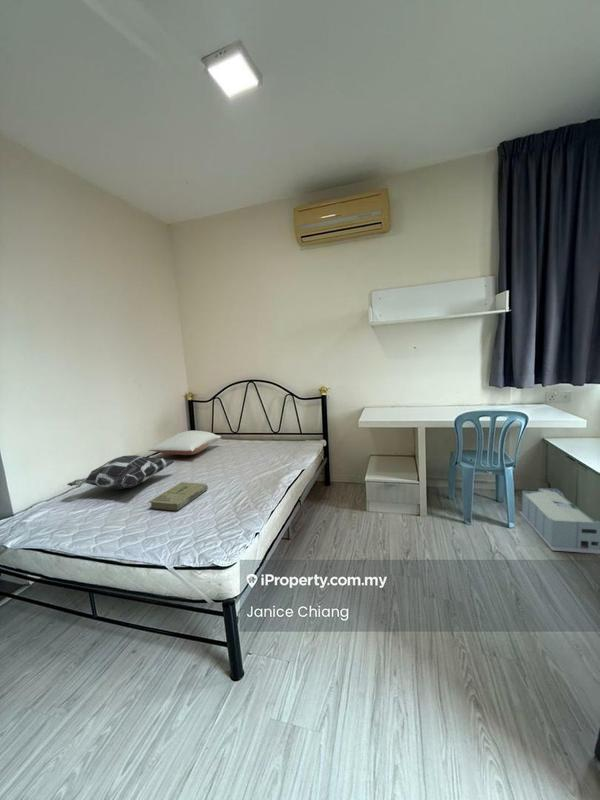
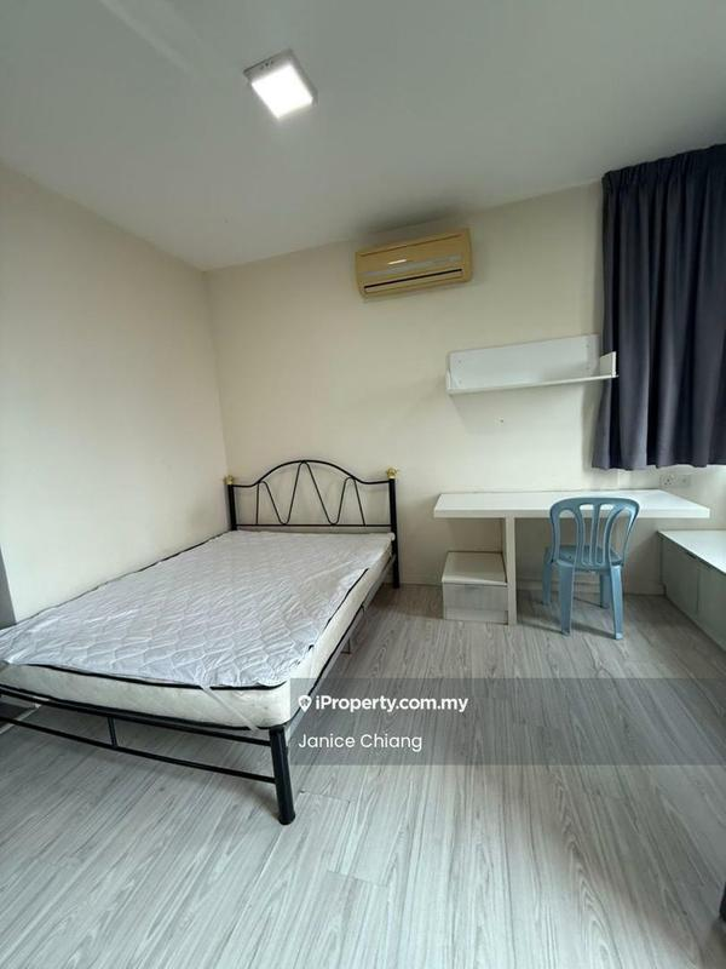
- book [148,481,209,511]
- storage bin [518,487,600,555]
- decorative pillow [66,454,175,490]
- pillow [148,430,222,456]
